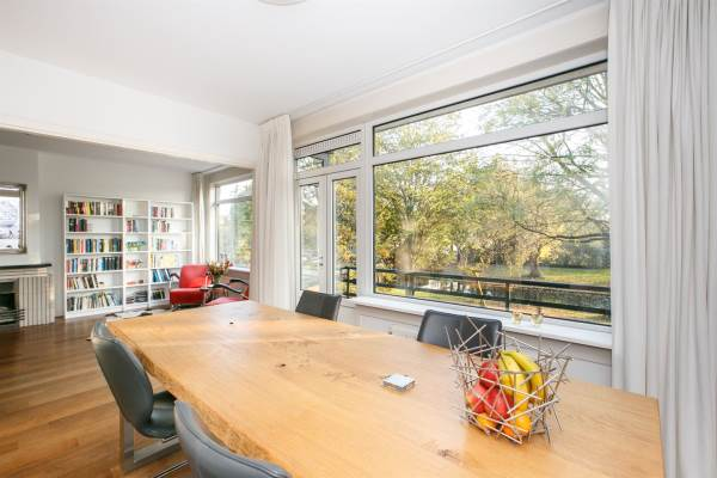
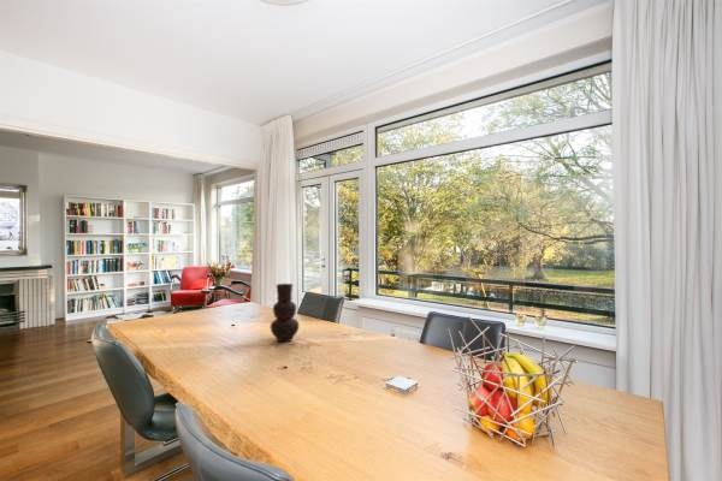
+ vase [270,283,300,343]
